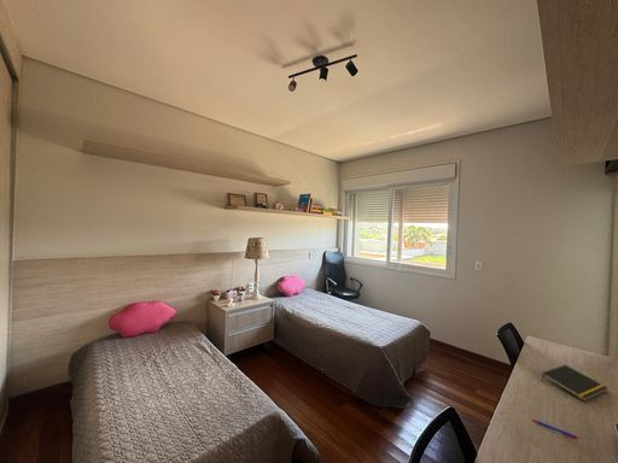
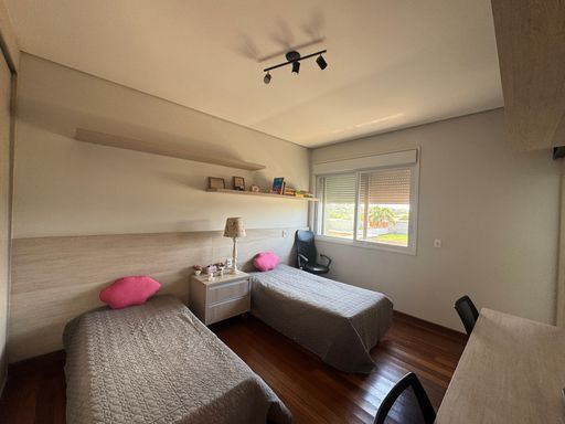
- notepad [541,364,610,403]
- pen [531,418,582,441]
